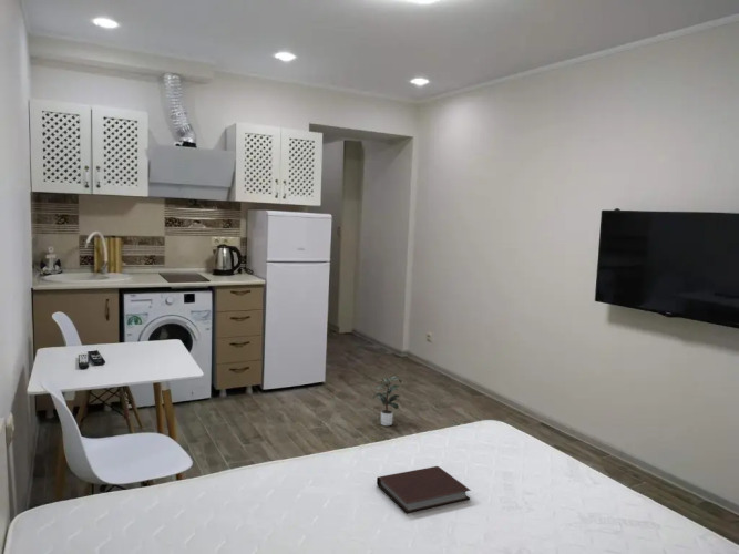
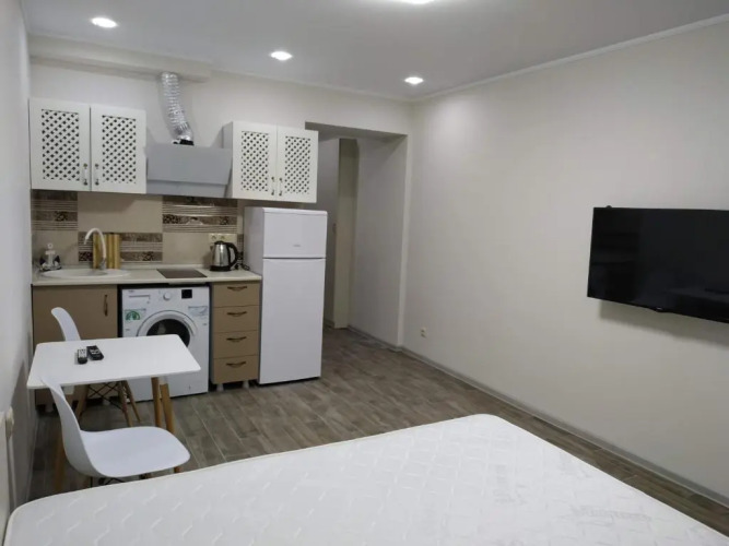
- notebook [376,465,472,514]
- potted plant [370,376,402,427]
